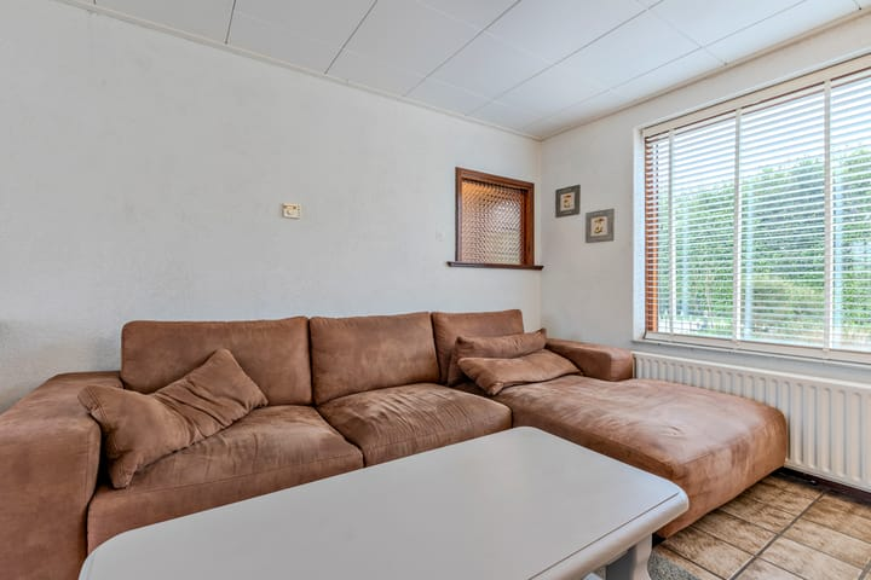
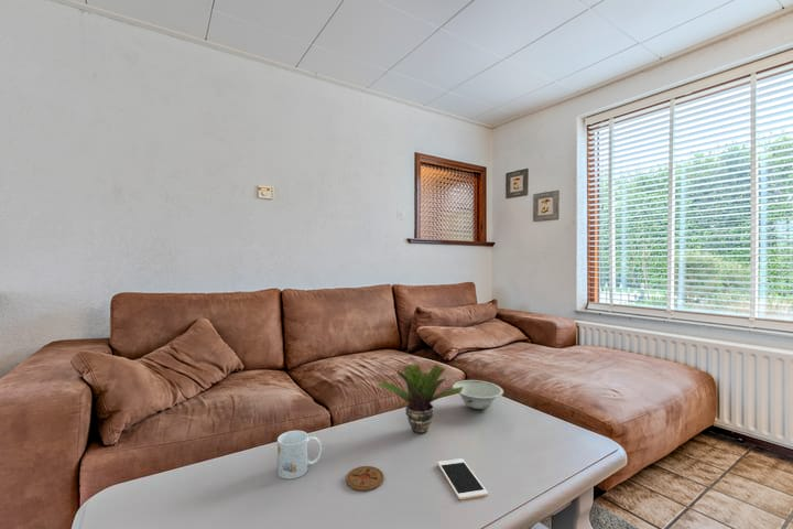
+ cell phone [436,457,489,500]
+ coaster [345,465,385,492]
+ mug [276,430,323,481]
+ potted plant [377,364,463,435]
+ bowl [452,379,504,410]
